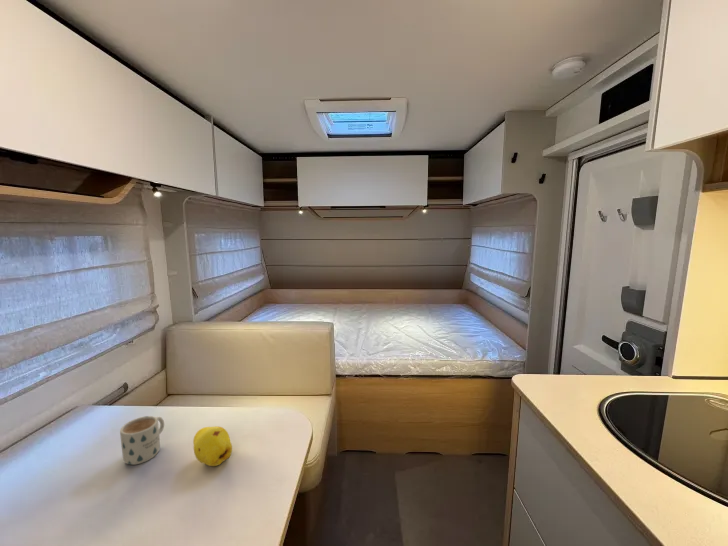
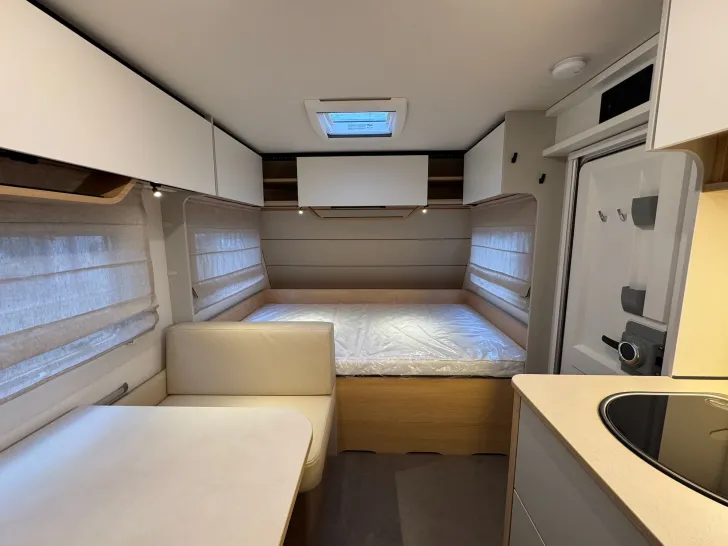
- fruit [192,425,233,467]
- mug [119,415,165,466]
